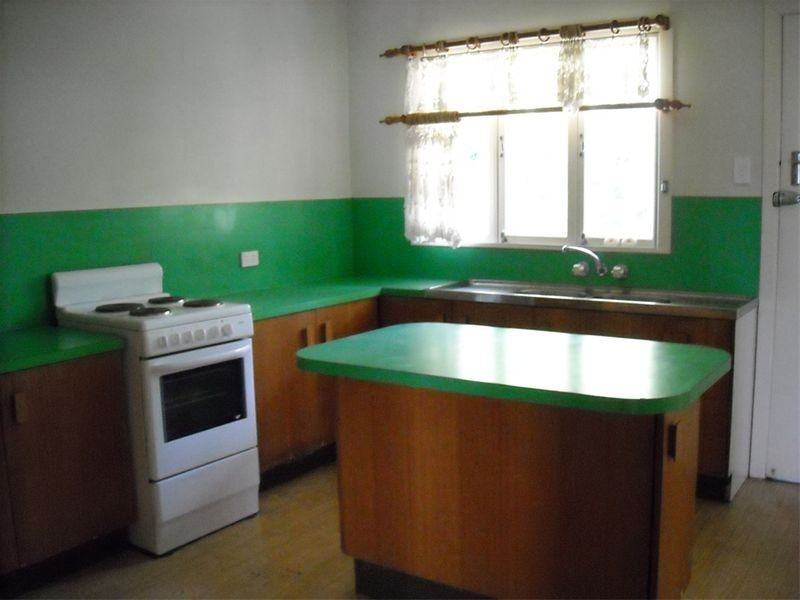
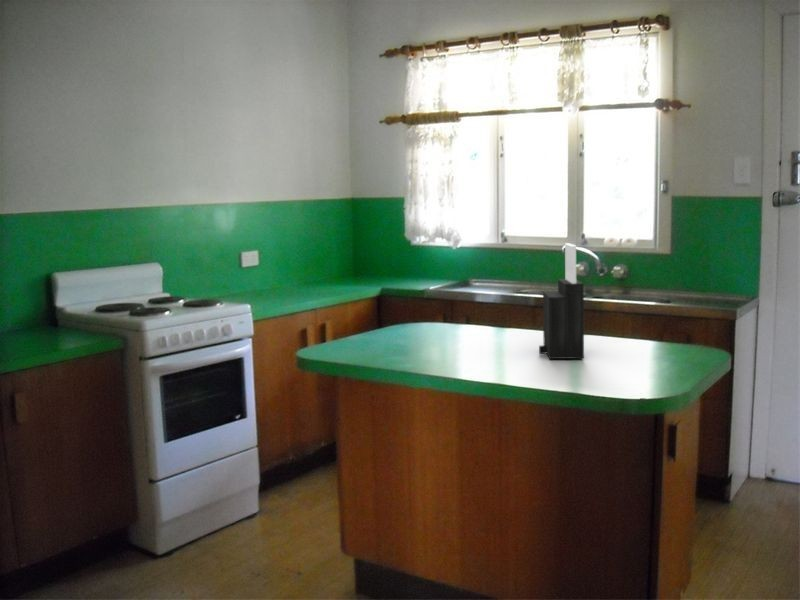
+ knife block [538,242,585,360]
